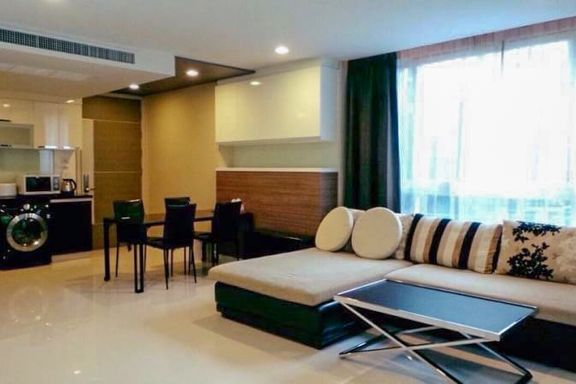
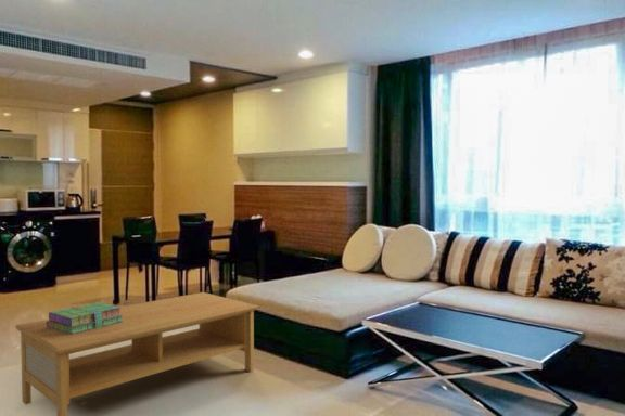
+ coffee table [14,291,259,416]
+ stack of books [47,301,124,335]
